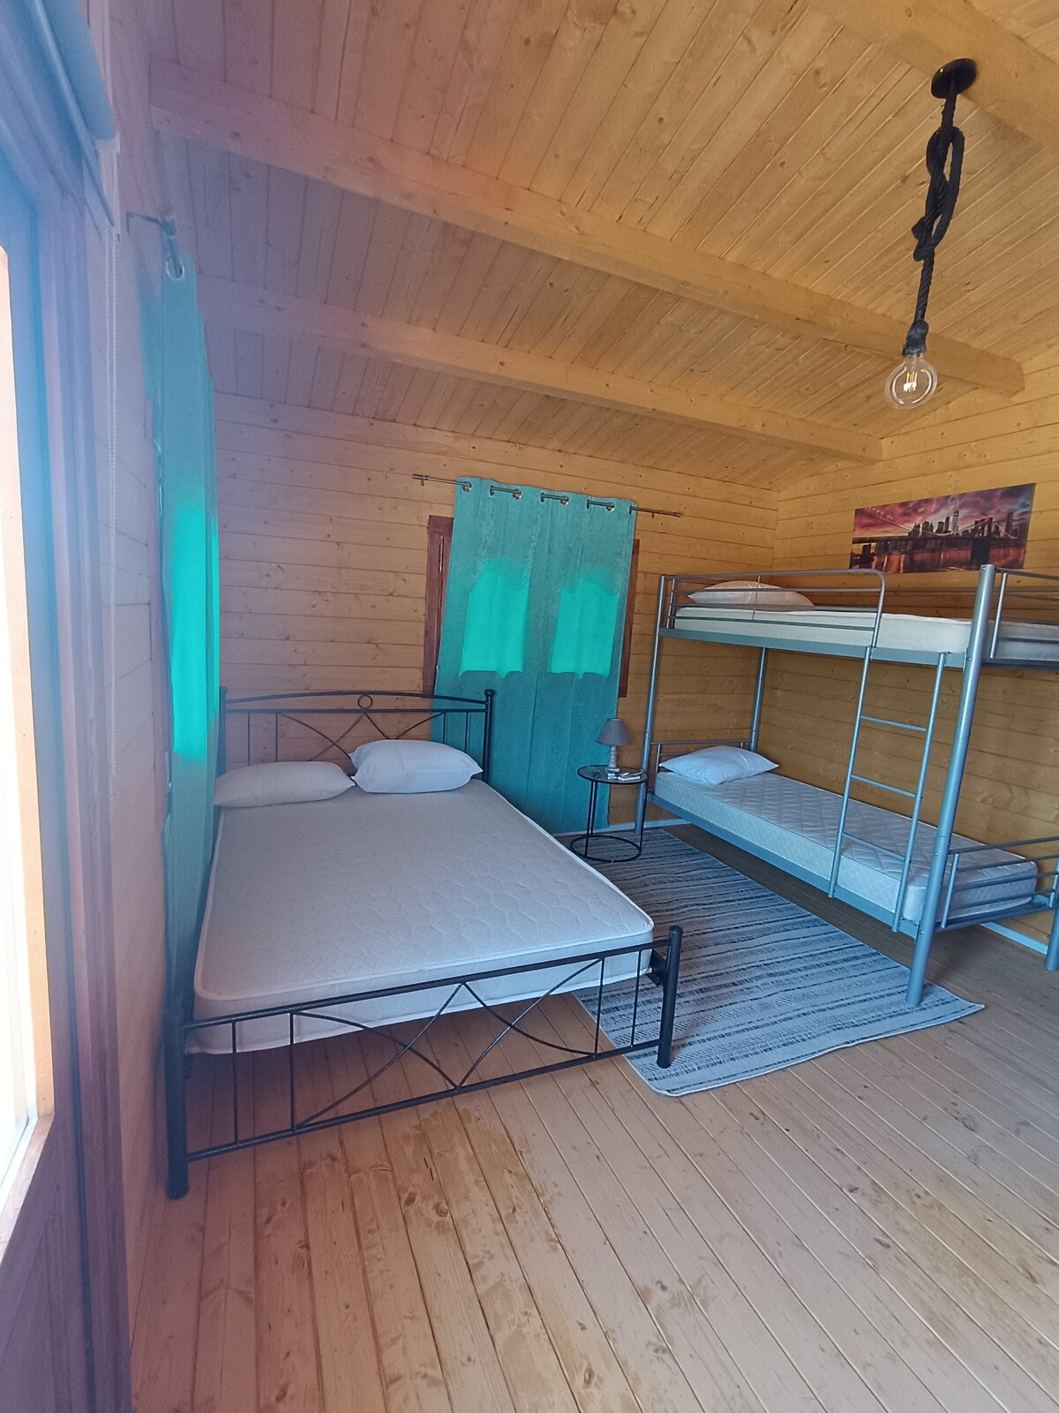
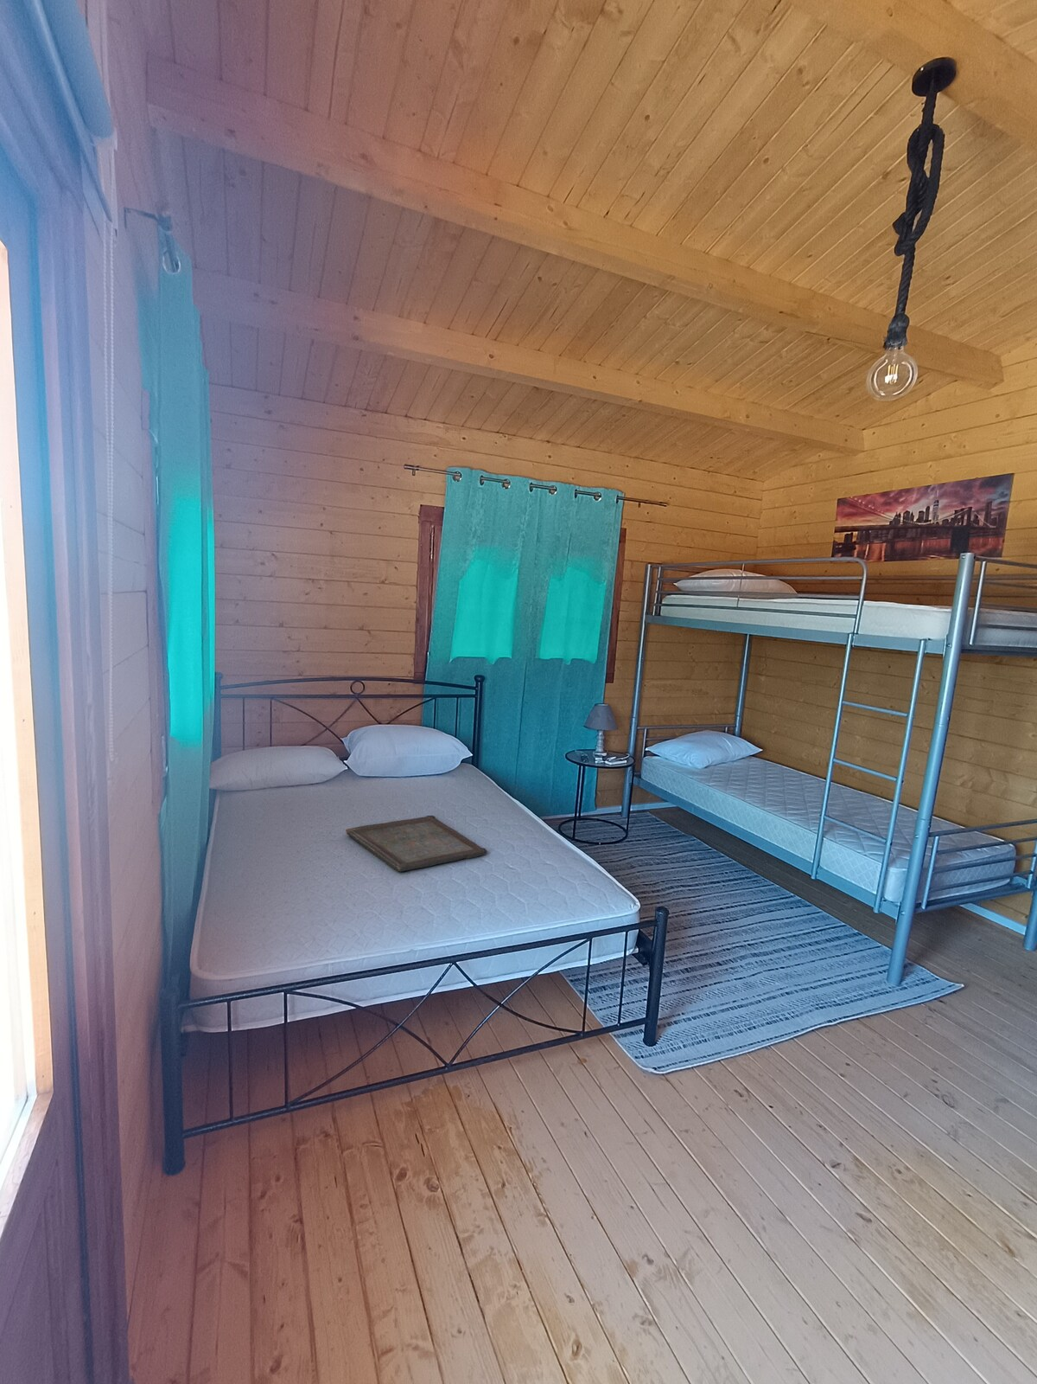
+ serving tray [345,815,488,872]
